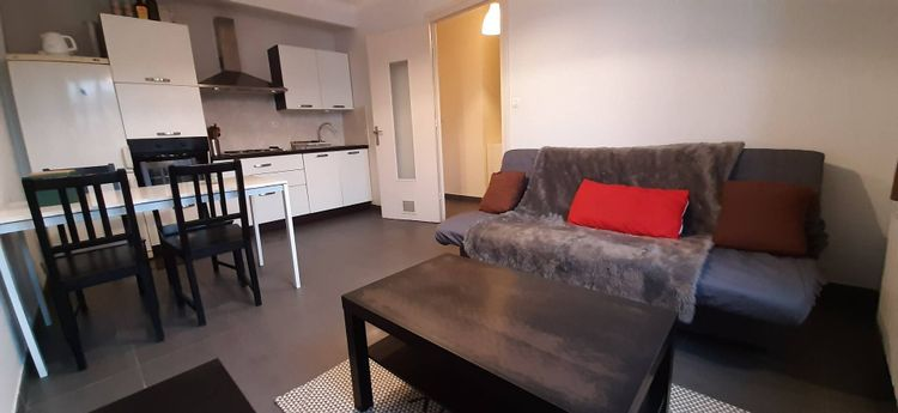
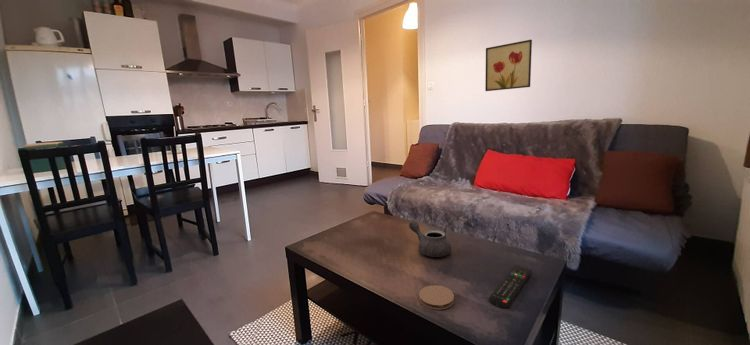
+ wall art [484,39,533,92]
+ coaster [418,284,455,311]
+ teapot [408,220,452,258]
+ remote control [488,264,533,309]
